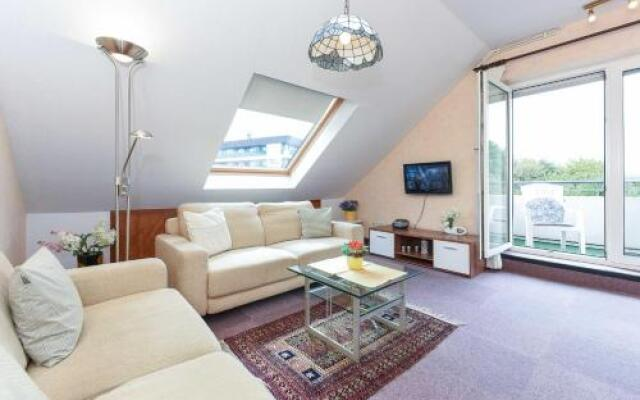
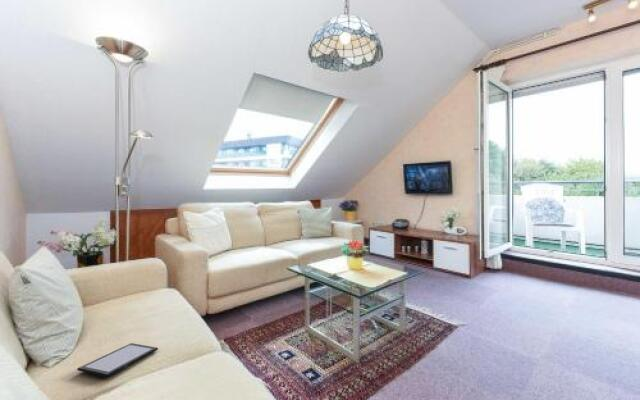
+ tablet [76,342,159,379]
